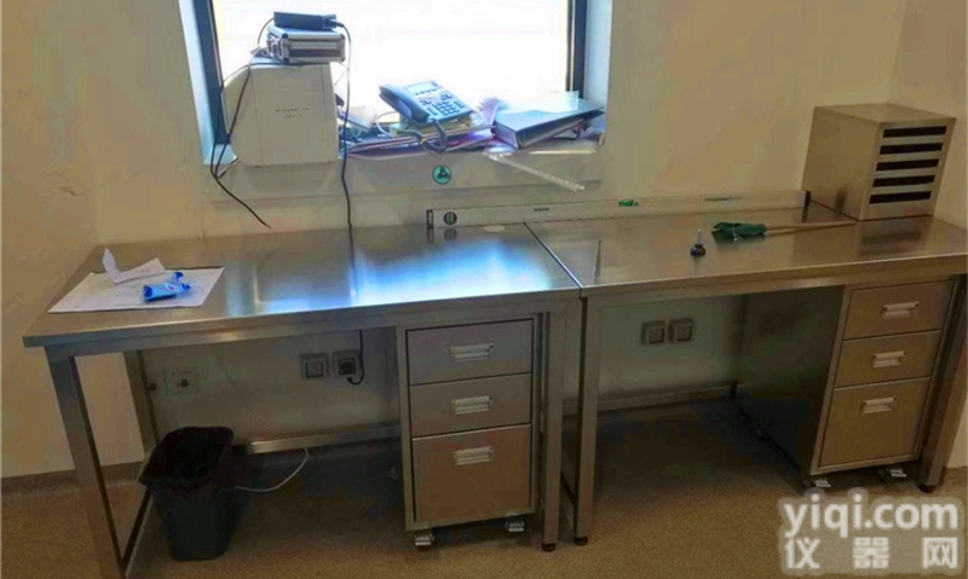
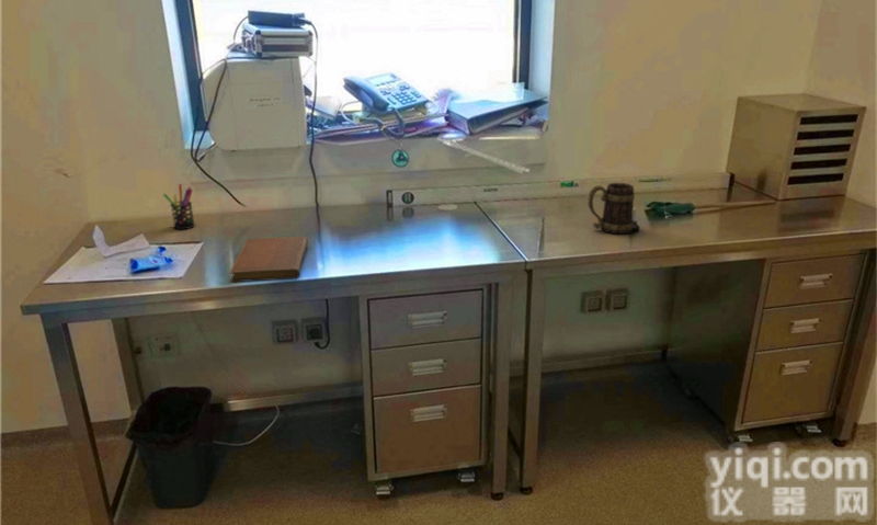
+ pen holder [162,183,196,230]
+ mug [586,182,636,235]
+ notebook [229,236,309,283]
